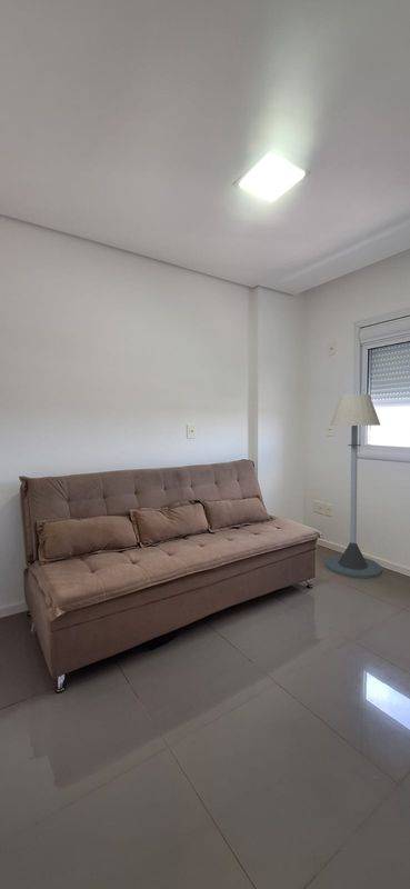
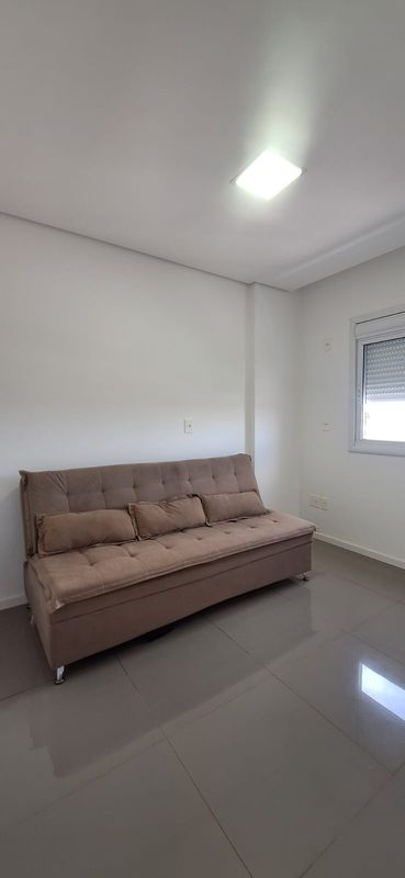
- floor lamp [324,393,383,579]
